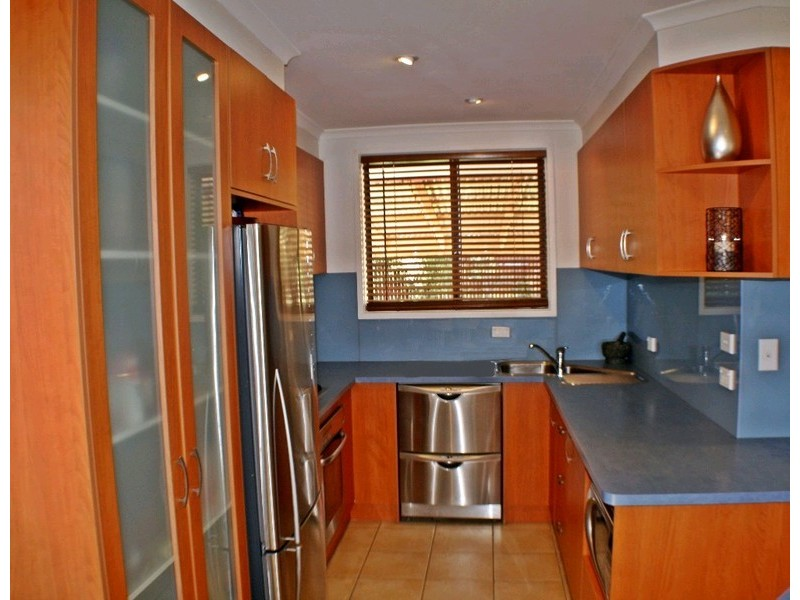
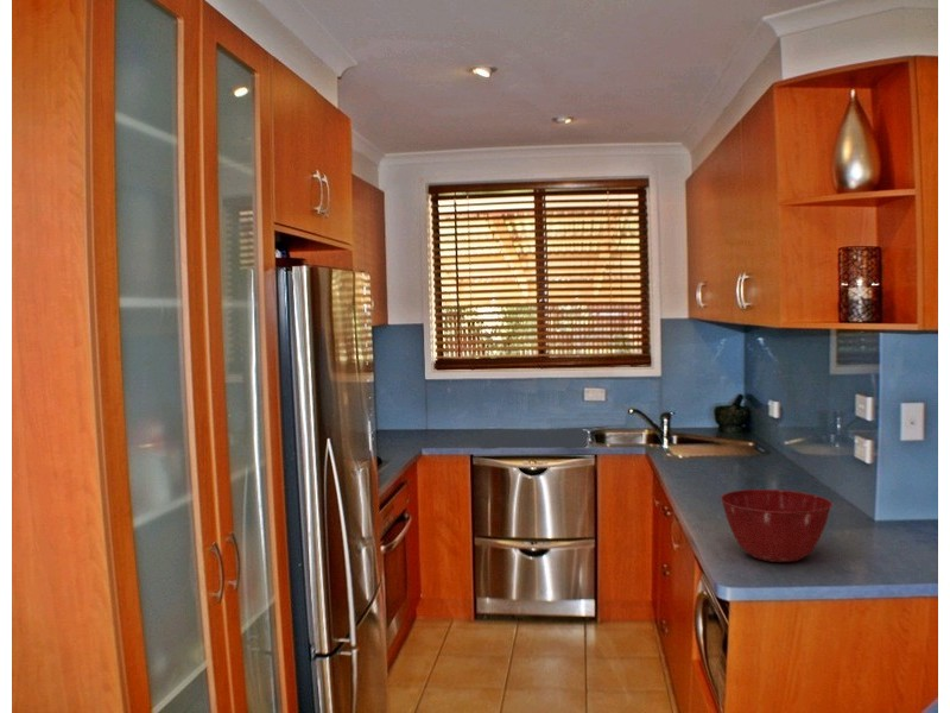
+ mixing bowl [720,488,834,563]
